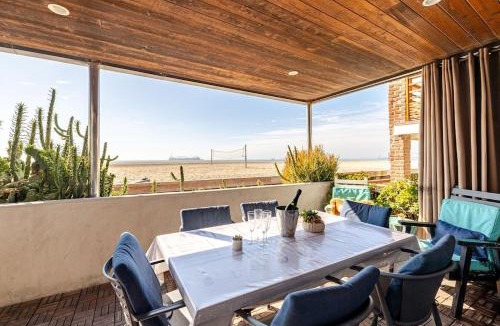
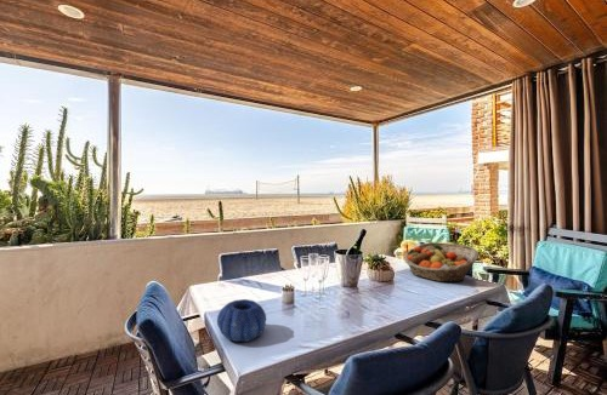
+ decorative bowl [216,298,267,343]
+ fruit basket [403,241,480,284]
